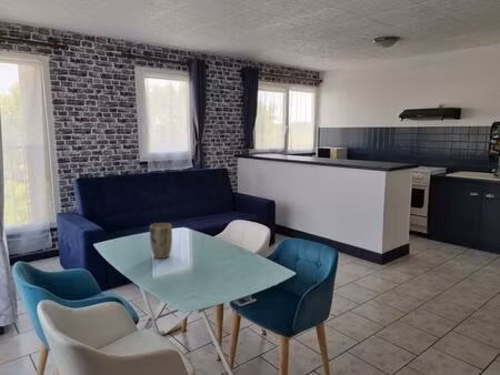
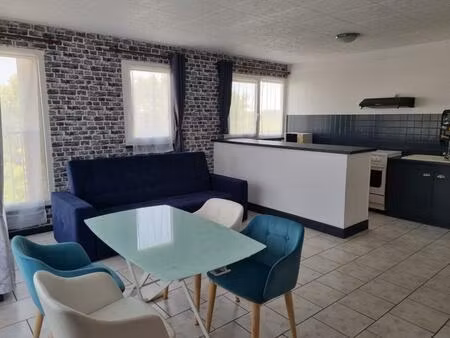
- plant pot [149,222,173,260]
